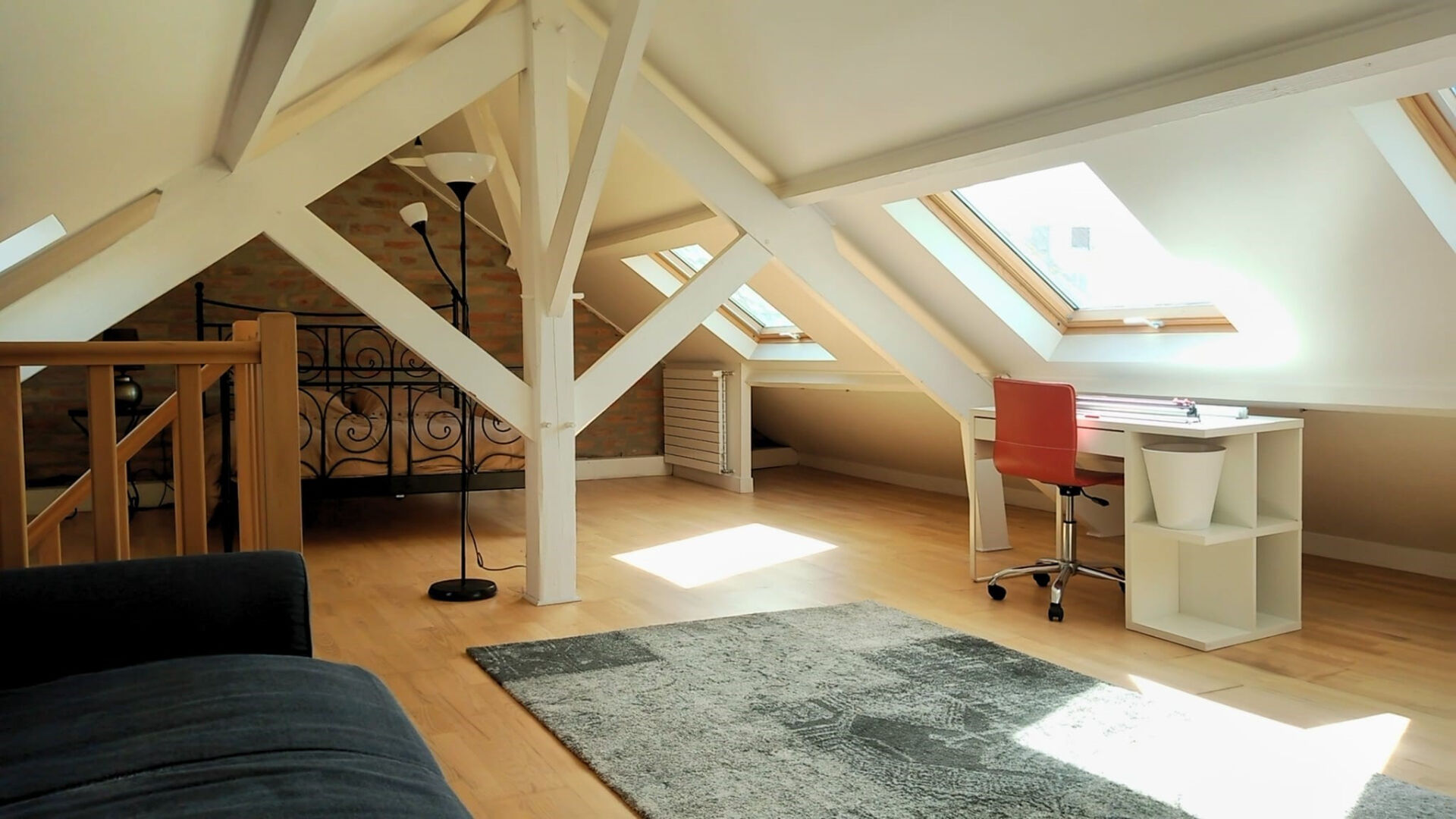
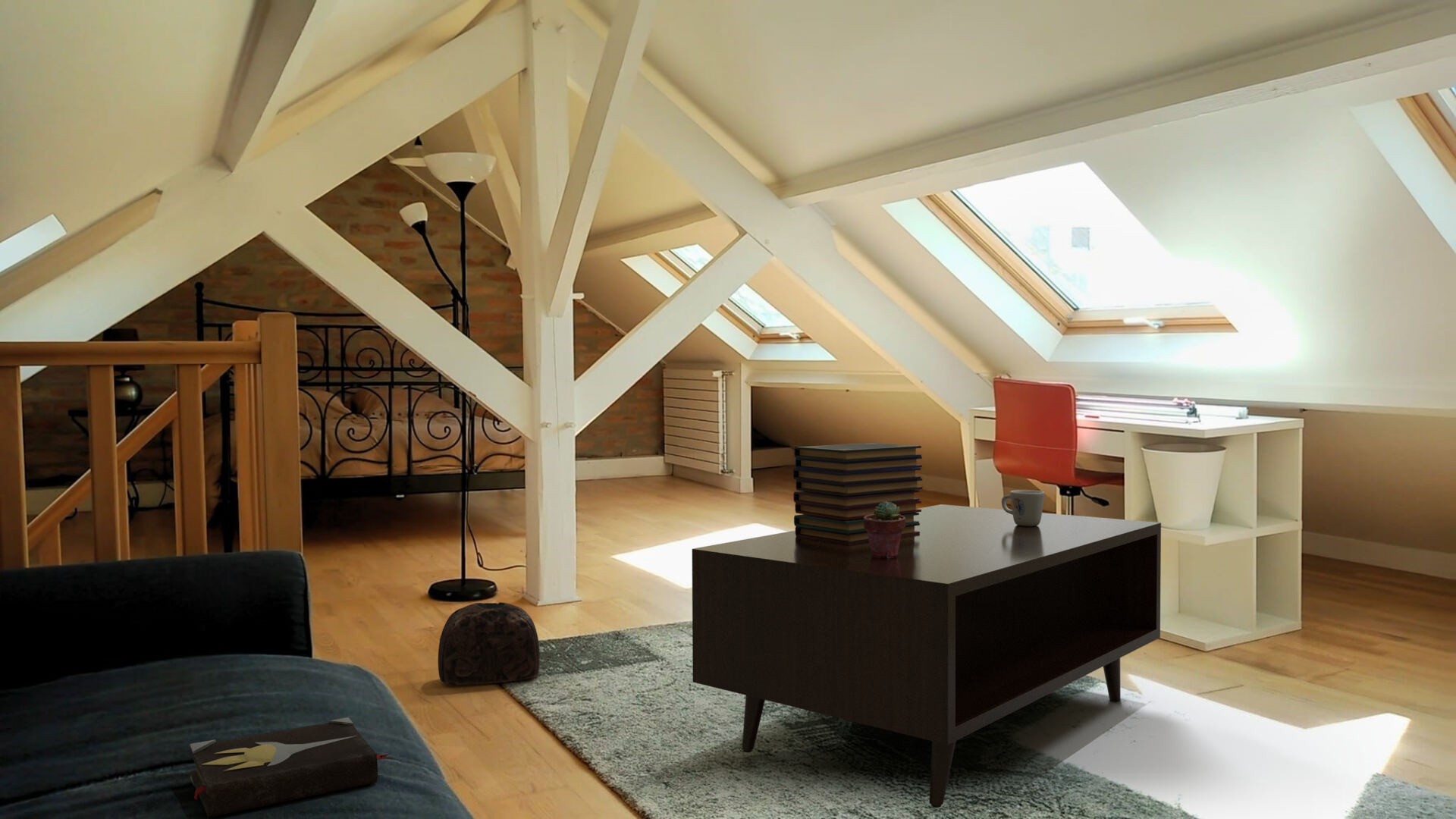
+ hardback book [190,717,391,818]
+ bag [438,601,541,686]
+ book stack [792,442,923,544]
+ coffee table [692,504,1162,808]
+ mug [1001,489,1045,526]
+ potted succulent [864,501,906,558]
